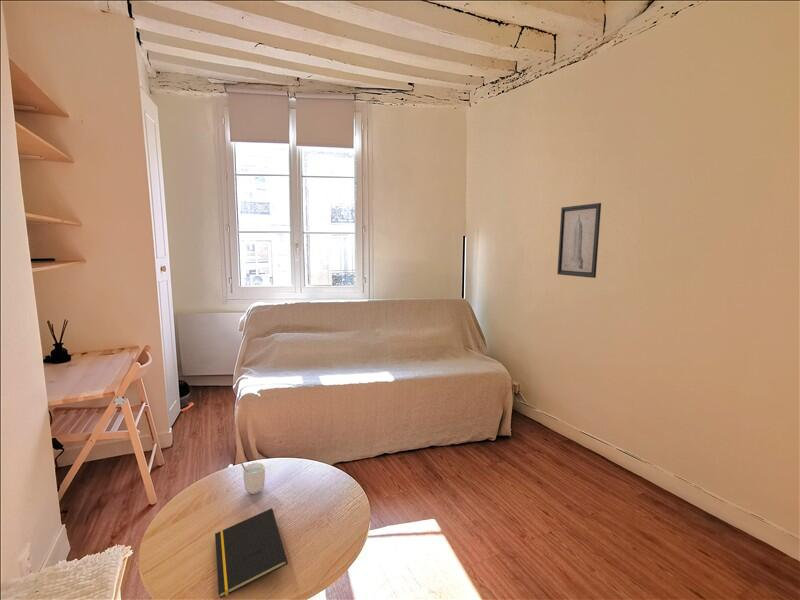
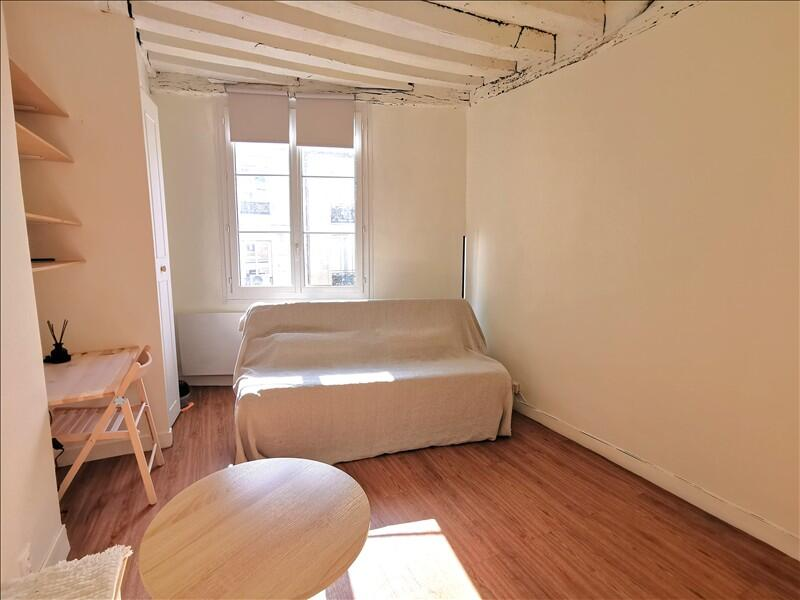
- cup [240,461,266,495]
- wall art [556,202,602,279]
- notepad [214,507,289,599]
